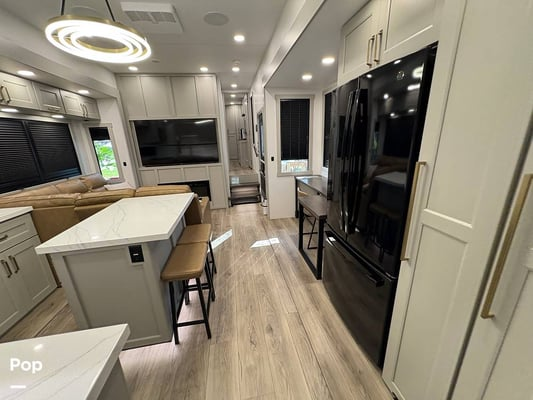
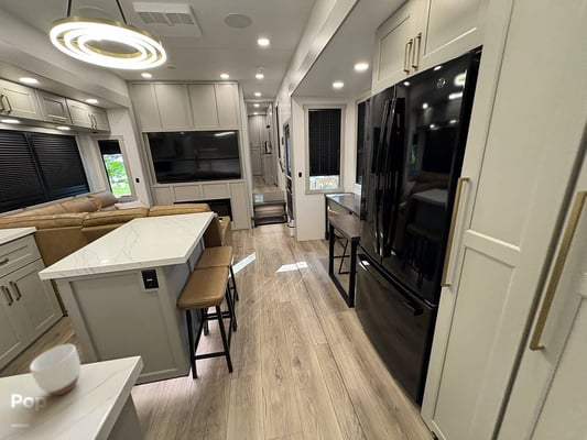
+ mug [29,343,81,397]
